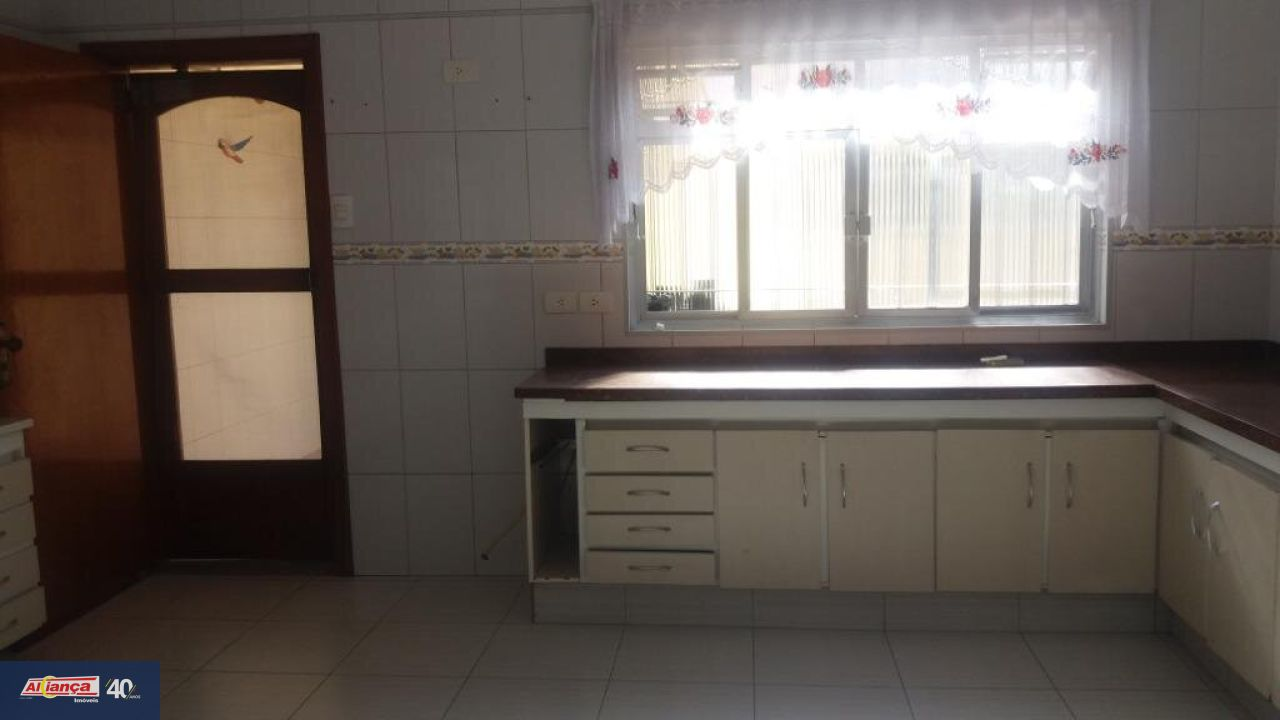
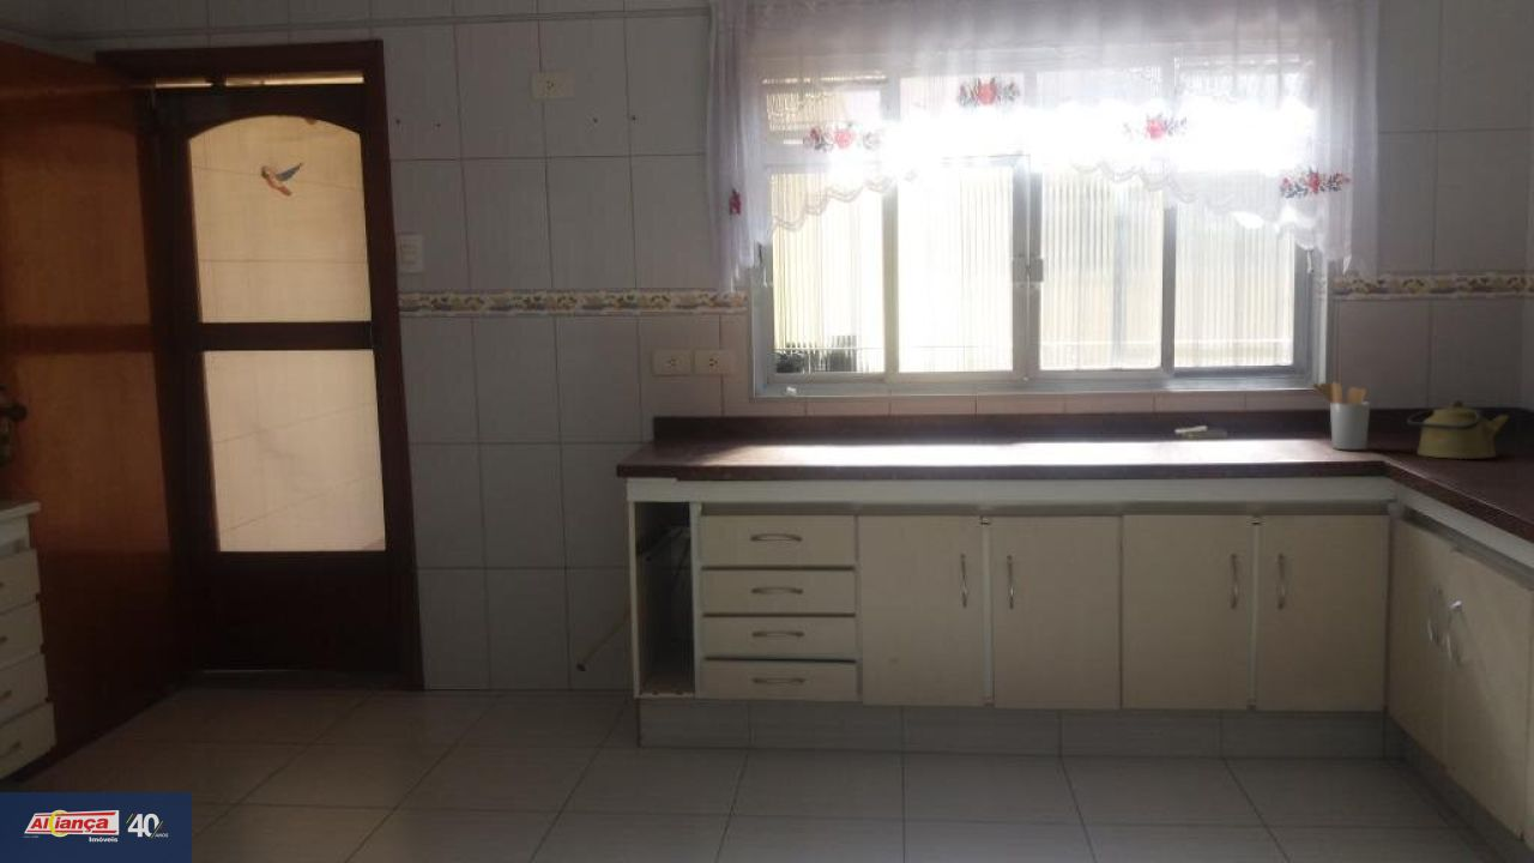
+ utensil holder [1311,380,1371,451]
+ kettle [1406,399,1511,460]
